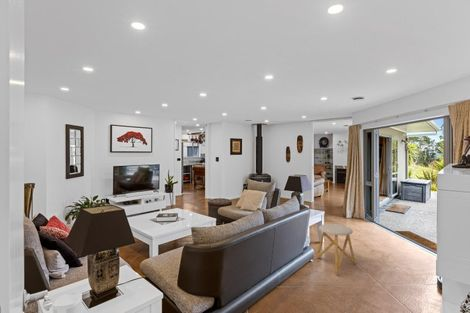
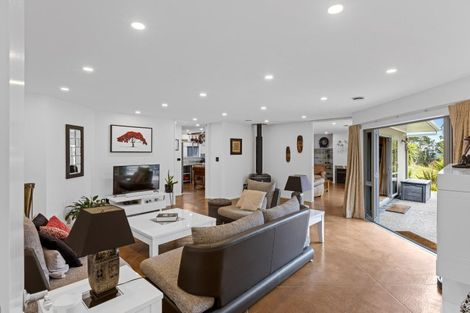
- stool [315,223,357,276]
